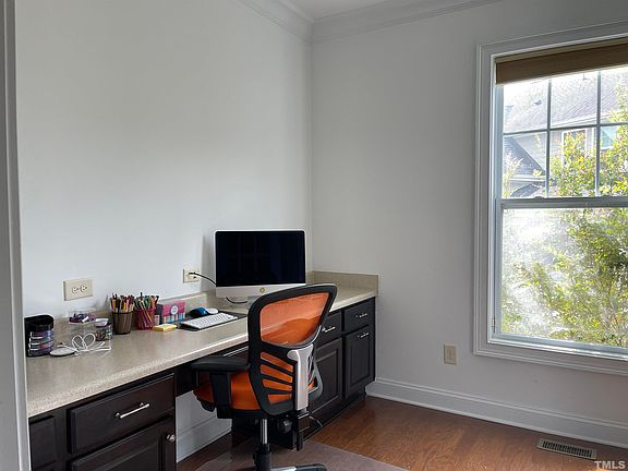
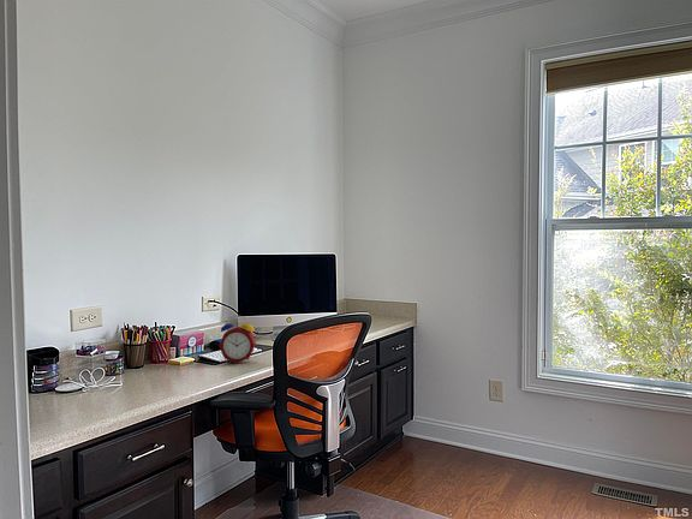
+ alarm clock [217,315,257,364]
